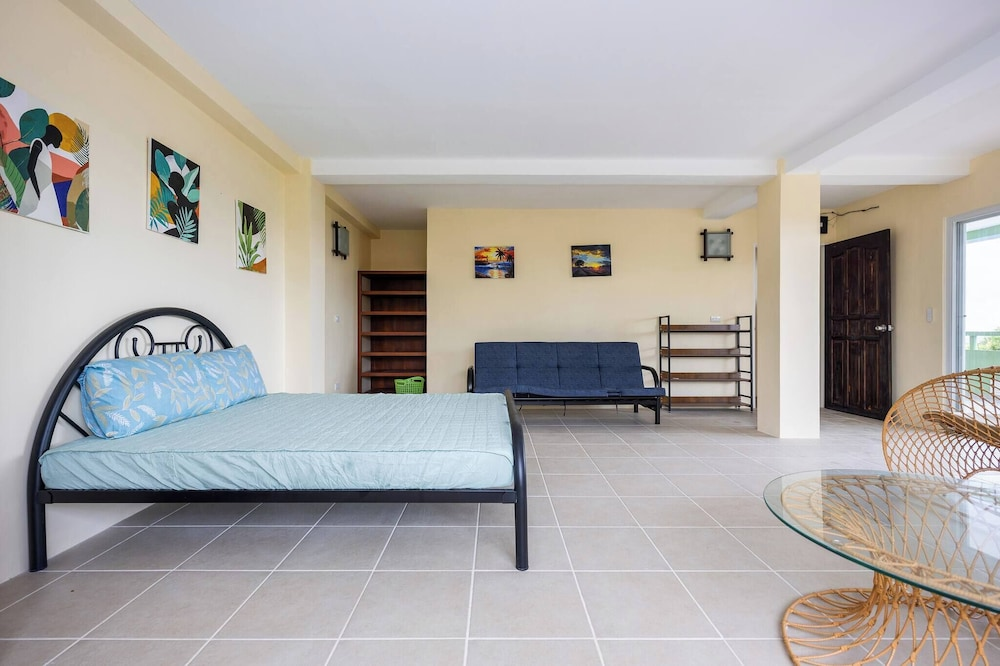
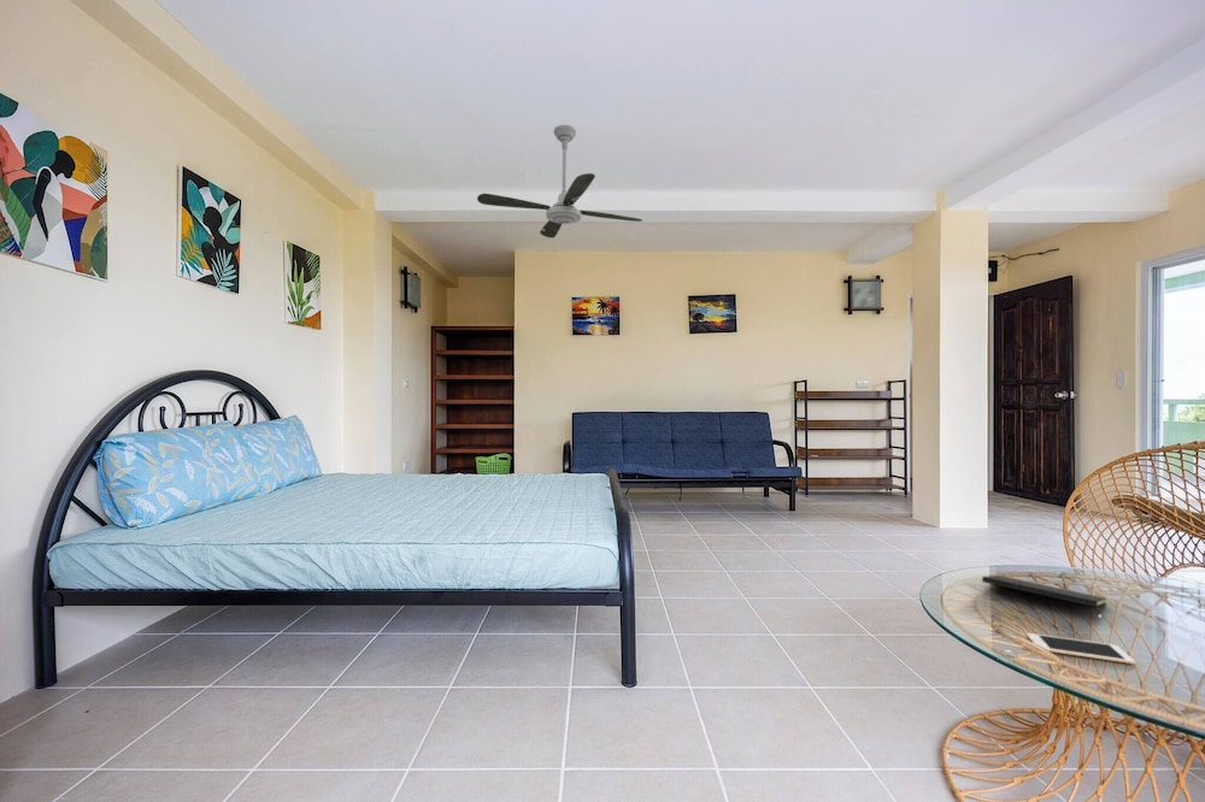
+ ceiling fan [476,124,643,240]
+ notepad [981,574,1107,623]
+ cell phone [1025,632,1136,665]
